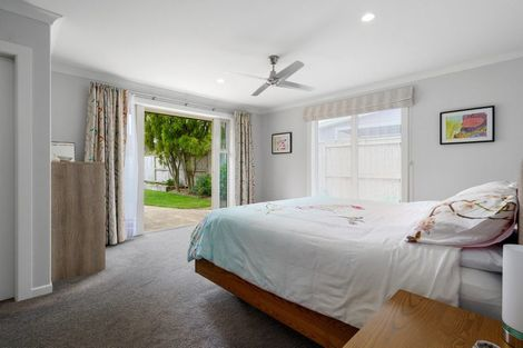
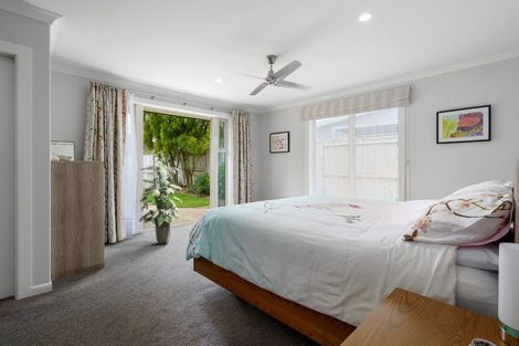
+ indoor plant [138,160,183,244]
